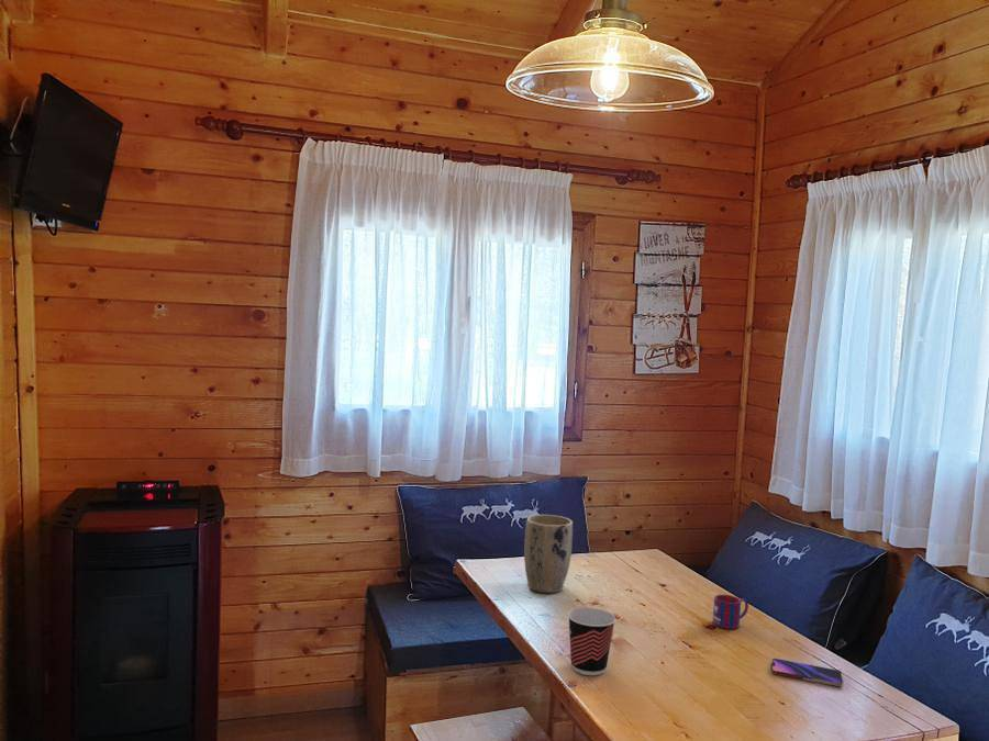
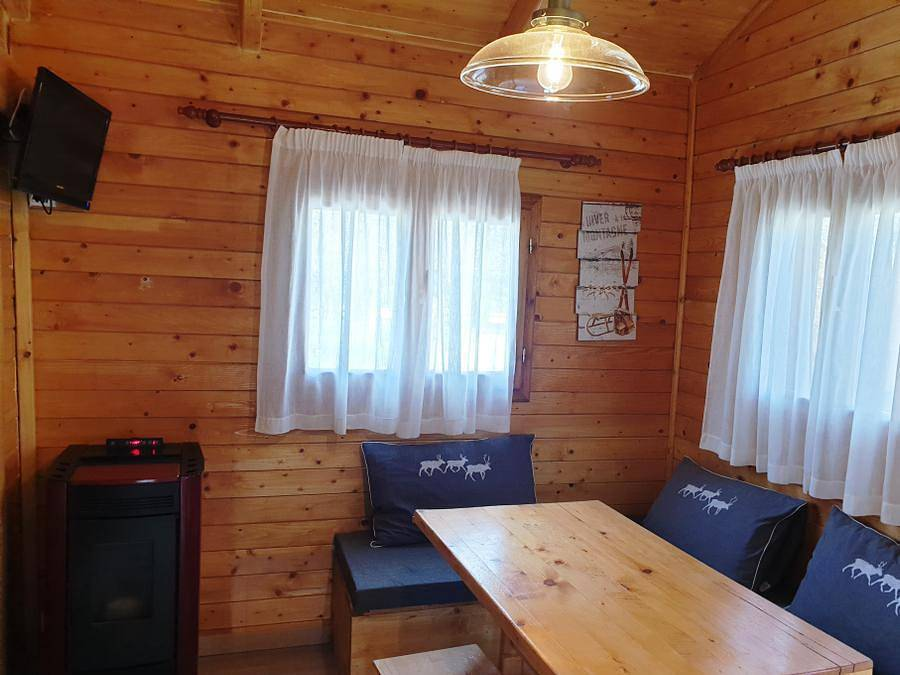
- smartphone [770,658,844,687]
- plant pot [523,514,574,594]
- mug [712,594,749,630]
- cup [567,607,616,676]
